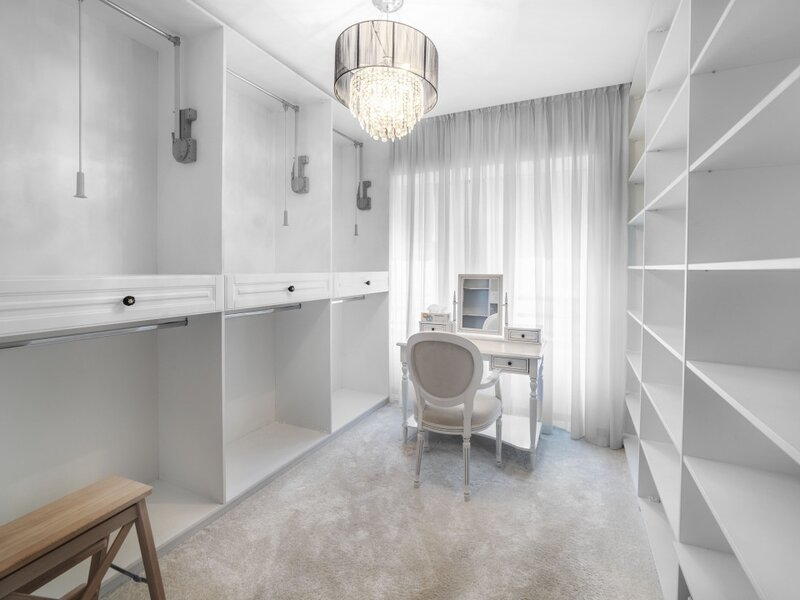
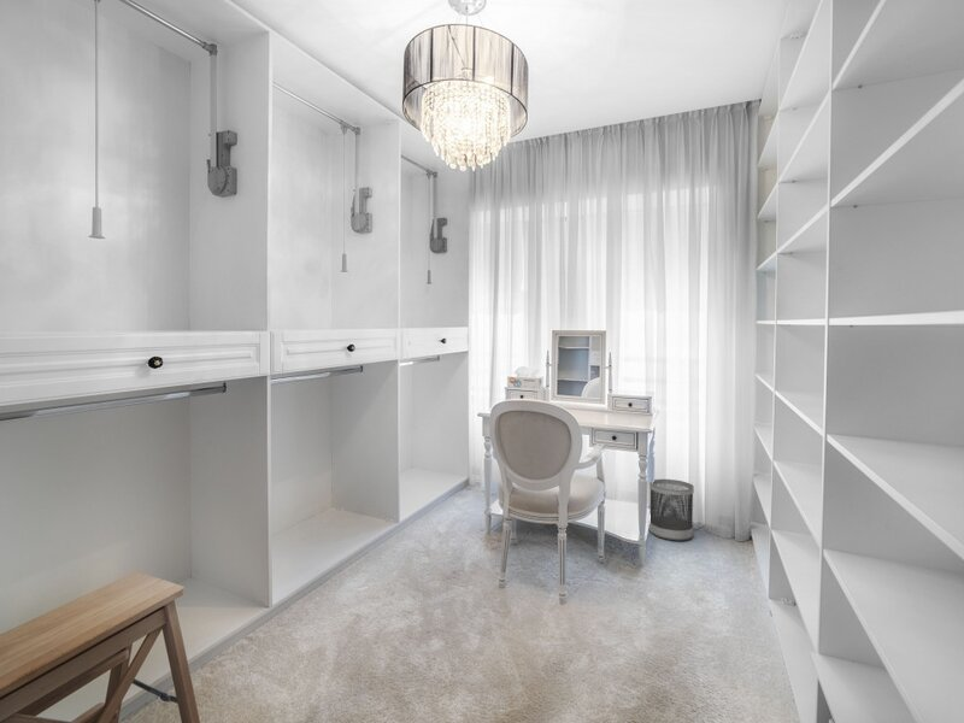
+ wastebasket [648,478,695,542]
